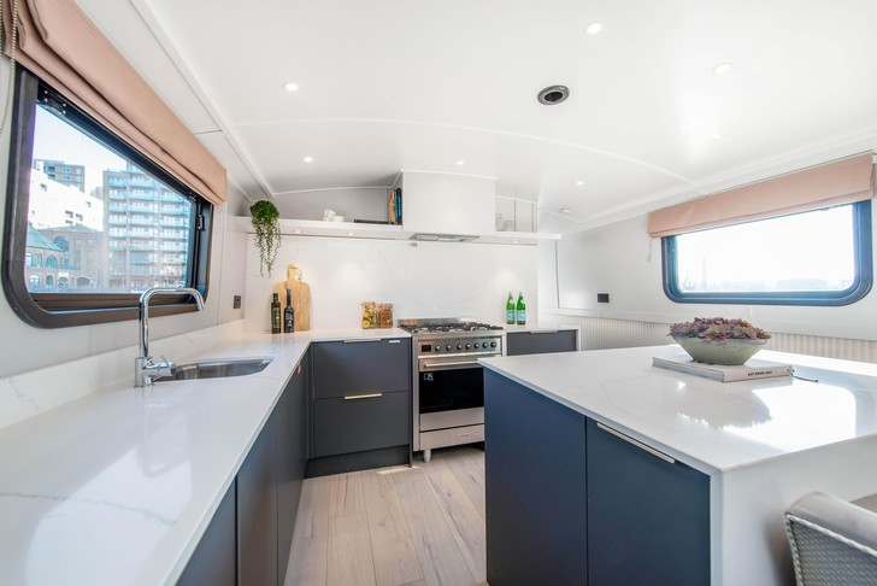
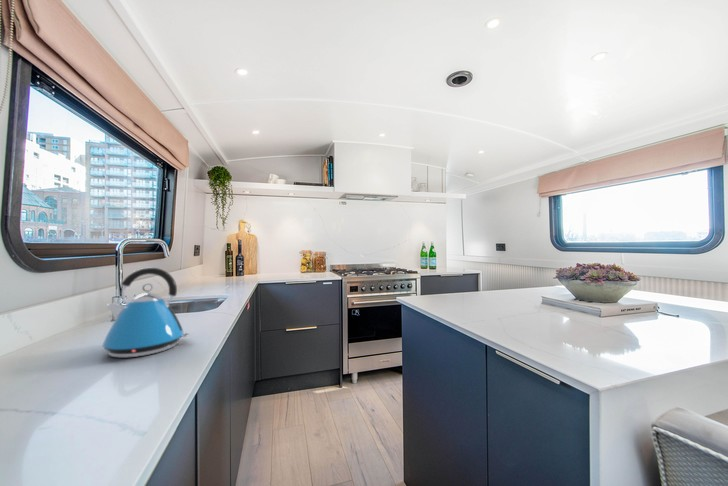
+ kettle [101,267,190,359]
